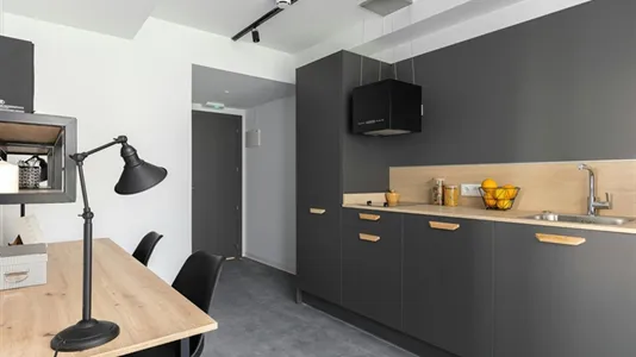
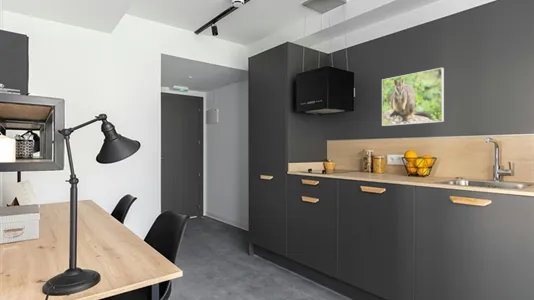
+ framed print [381,67,445,127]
